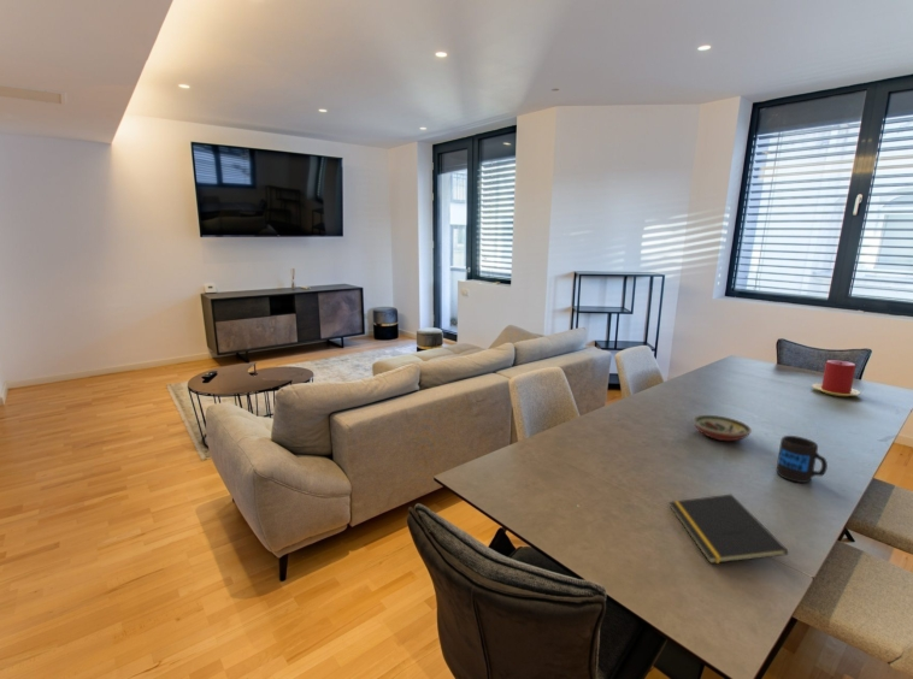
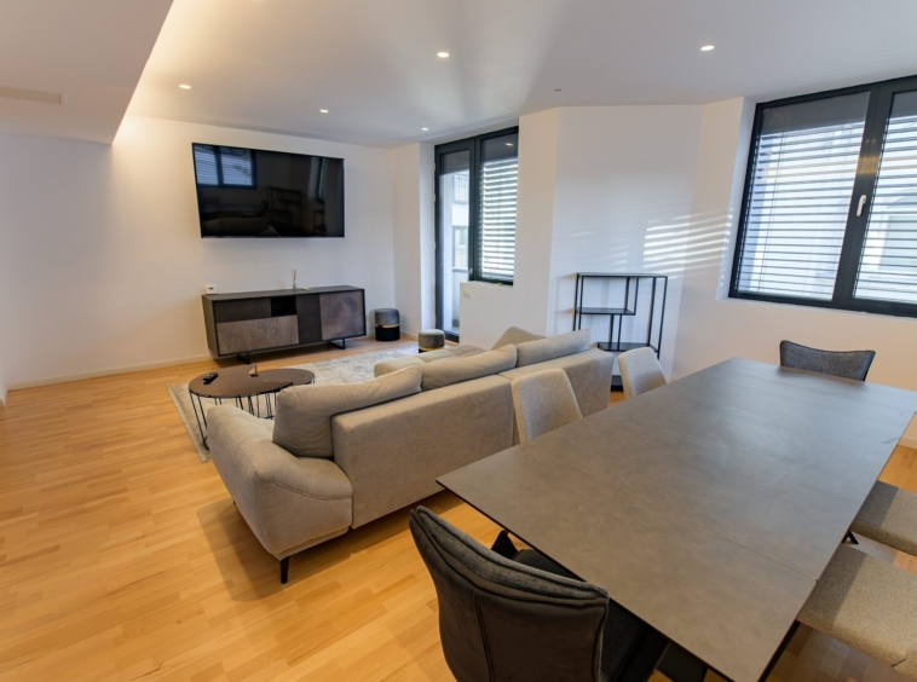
- decorative bowl [691,414,753,442]
- mug [776,435,829,484]
- notepad [668,494,789,565]
- candle [811,359,862,397]
